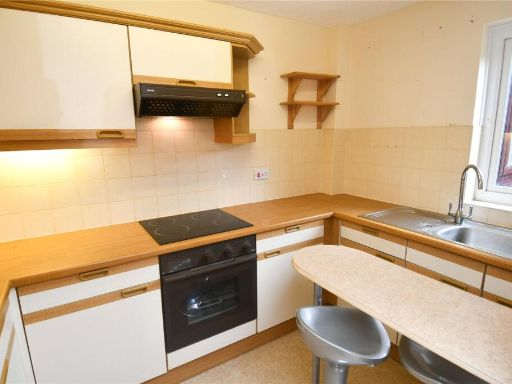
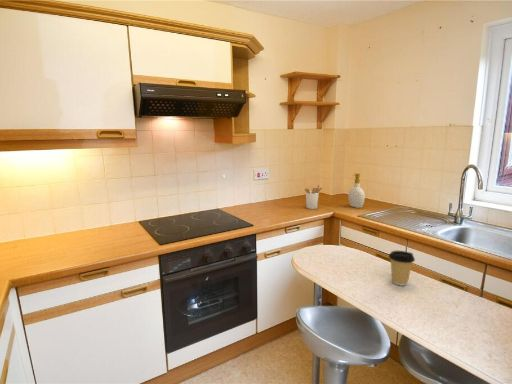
+ soap bottle [347,172,366,209]
+ coffee cup [388,250,416,287]
+ utensil holder [304,184,323,210]
